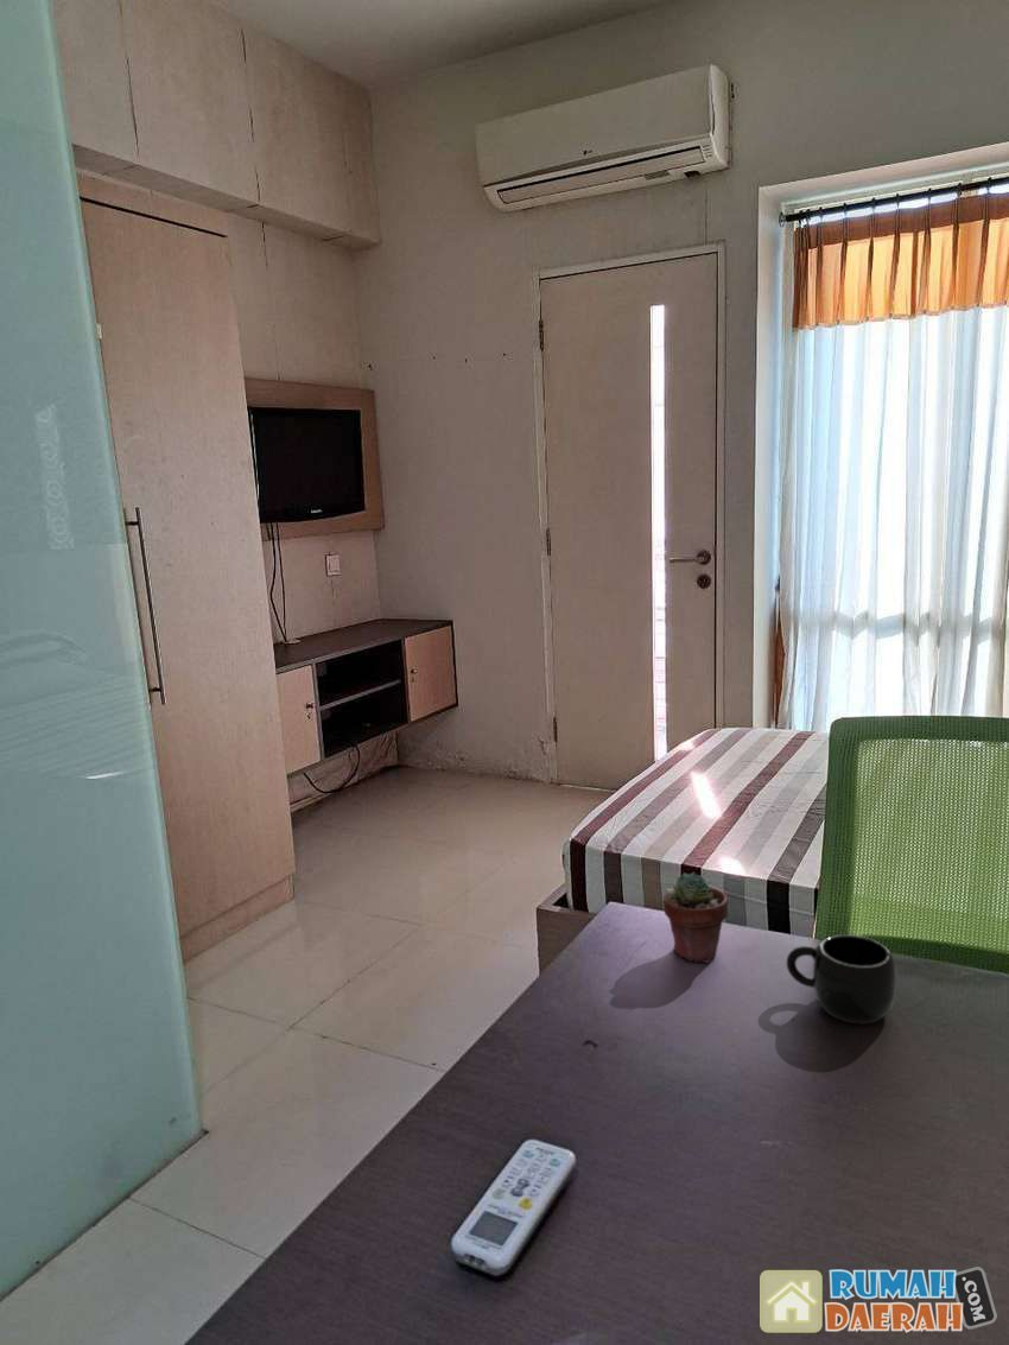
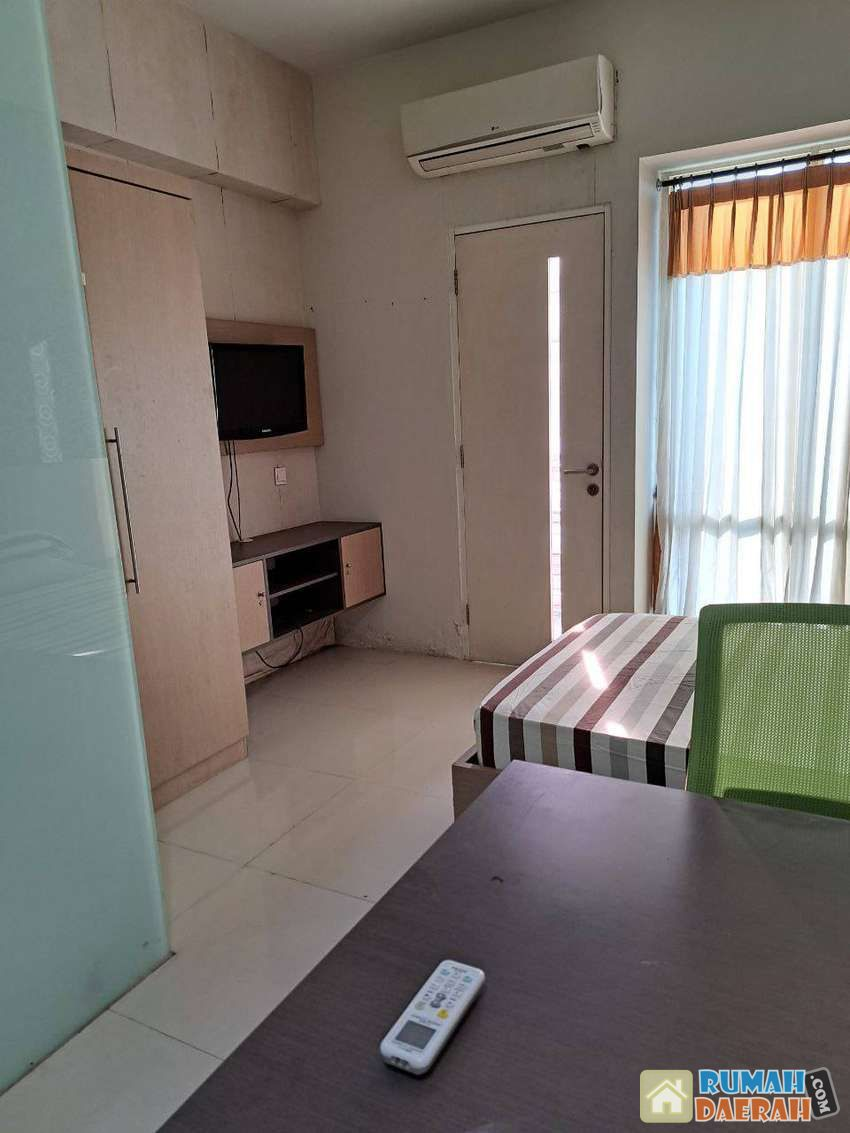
- mug [786,933,897,1026]
- potted succulent [661,871,729,964]
